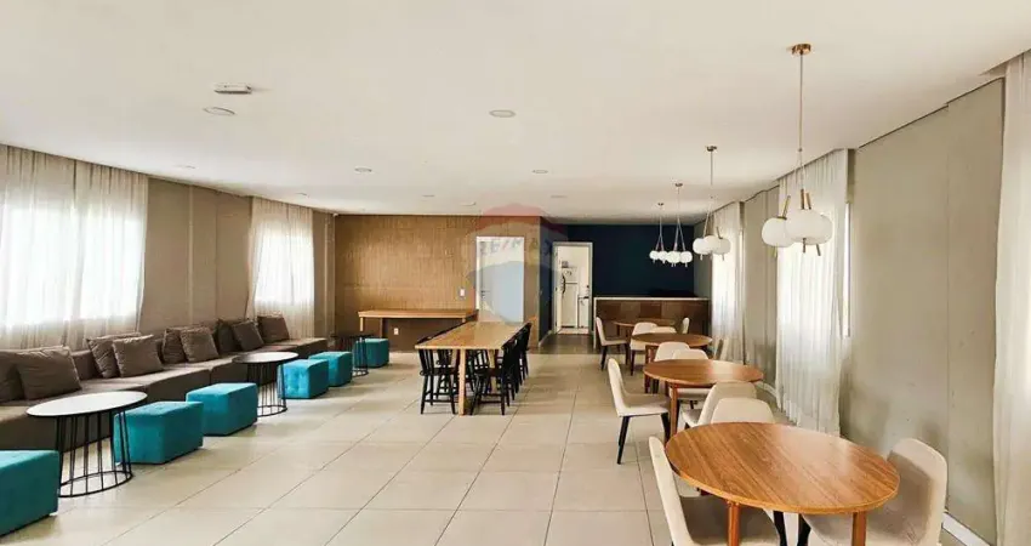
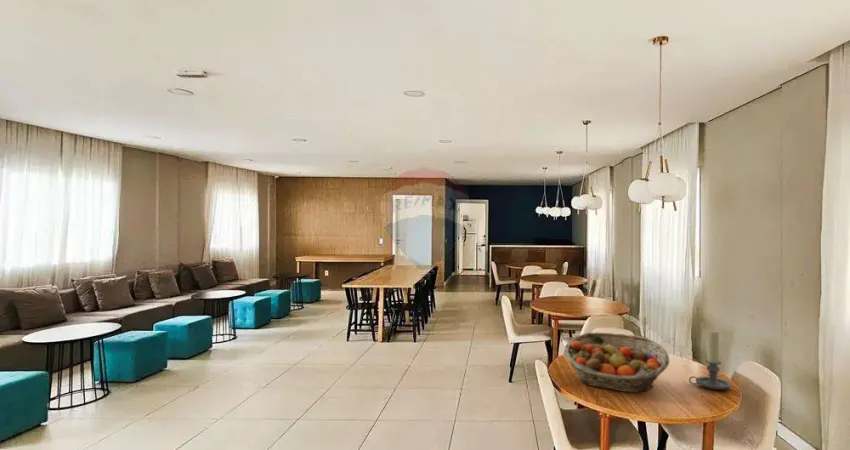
+ candle holder [688,329,732,391]
+ fruit basket [563,332,670,393]
